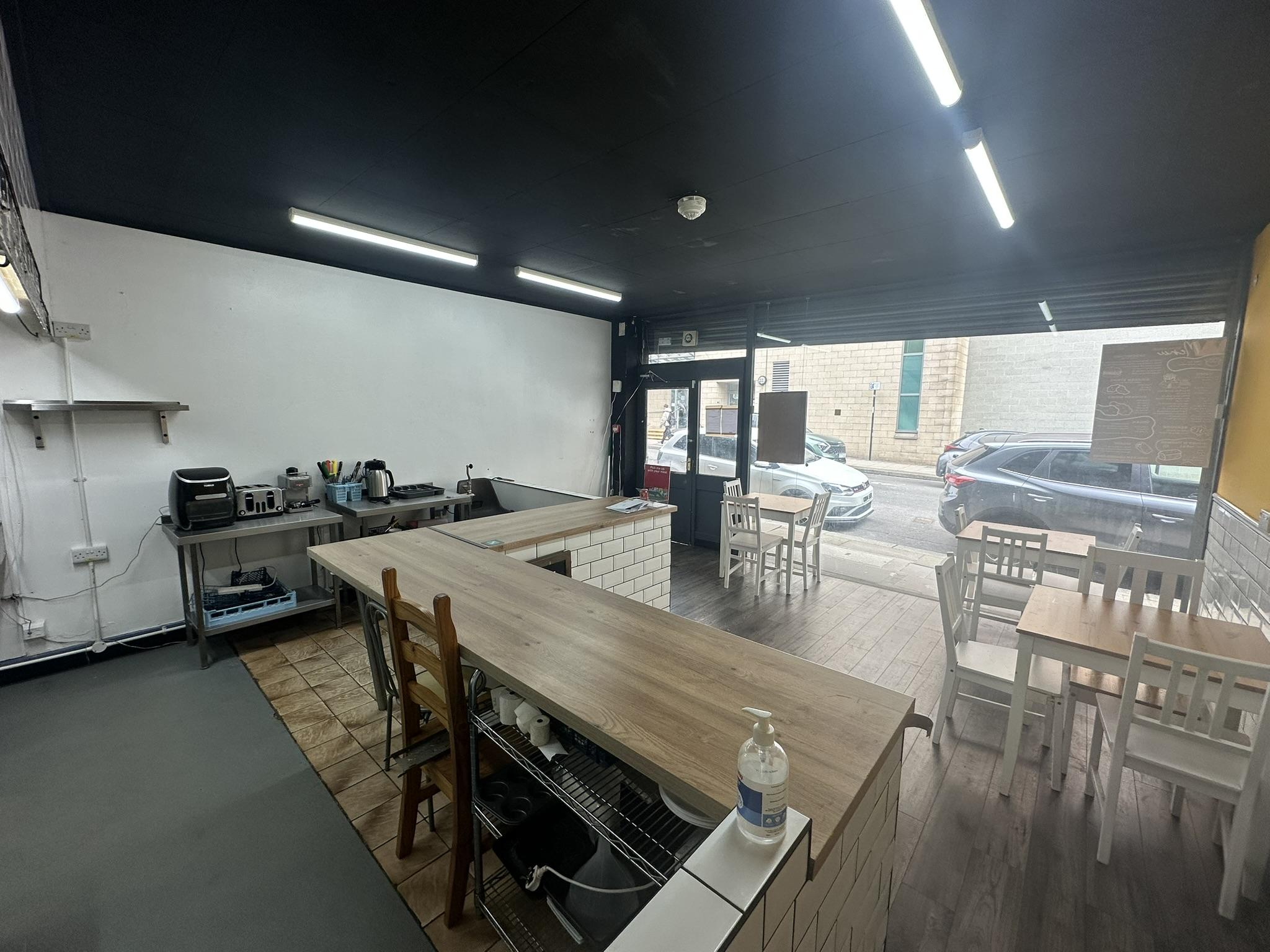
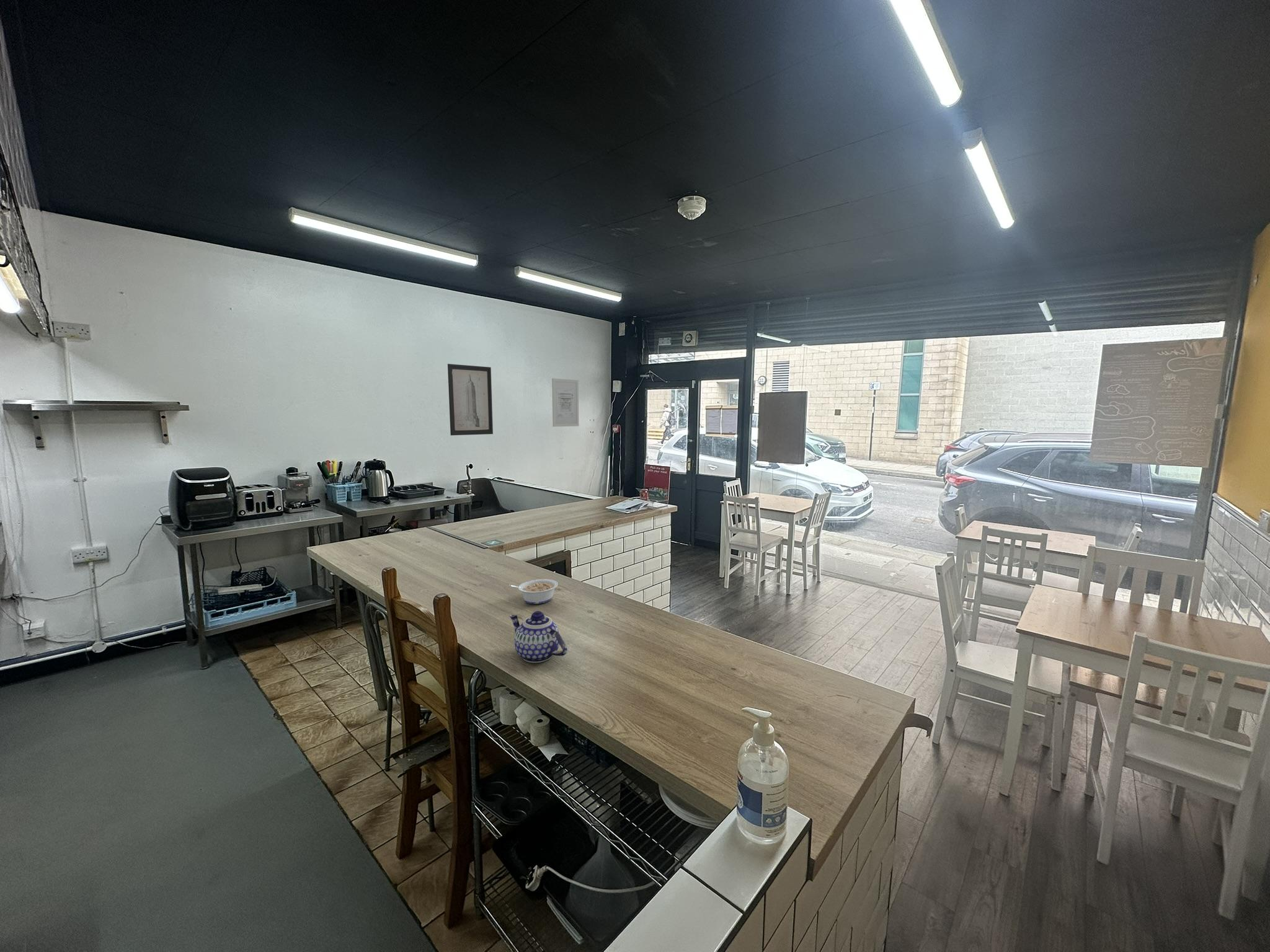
+ teapot [508,610,568,663]
+ wall art [447,363,494,436]
+ wall art [551,378,579,427]
+ legume [509,578,559,604]
